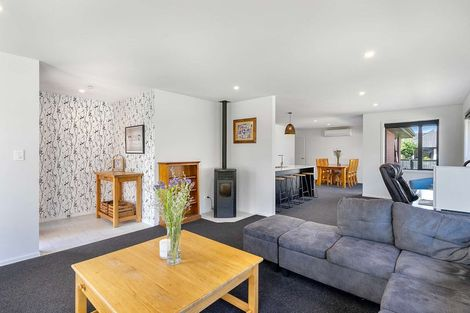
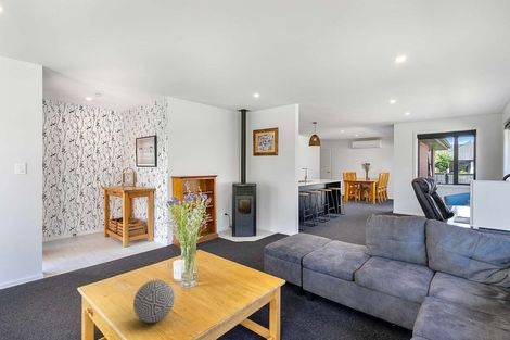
+ decorative ball [132,278,176,324]
